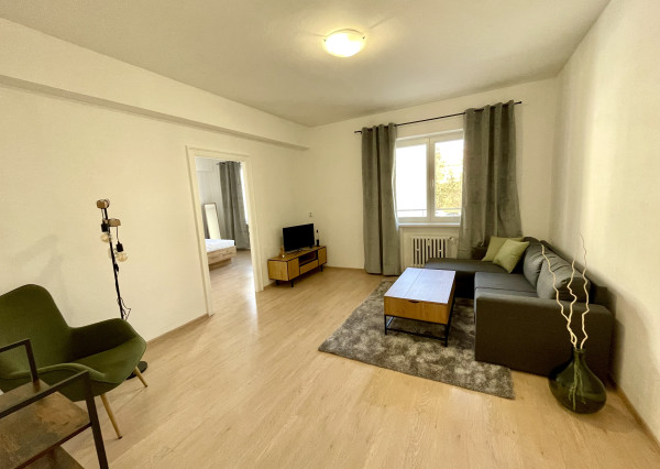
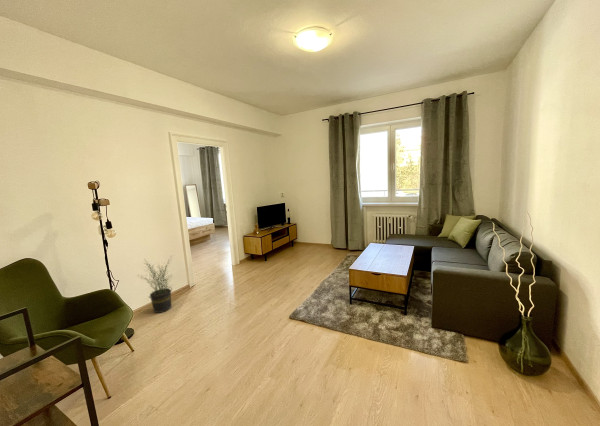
+ potted plant [137,255,175,314]
